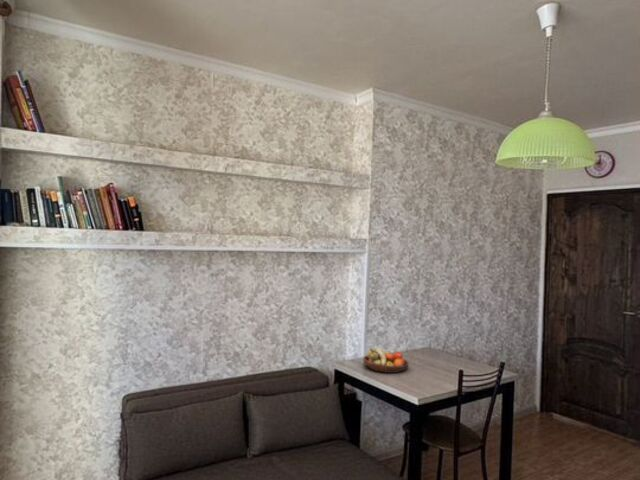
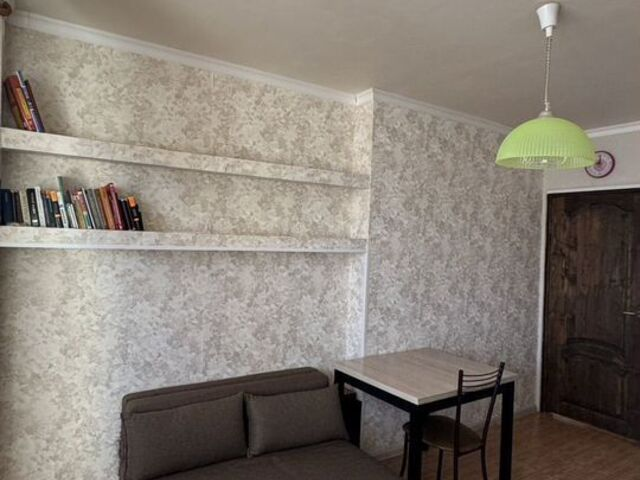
- fruit bowl [362,347,410,374]
